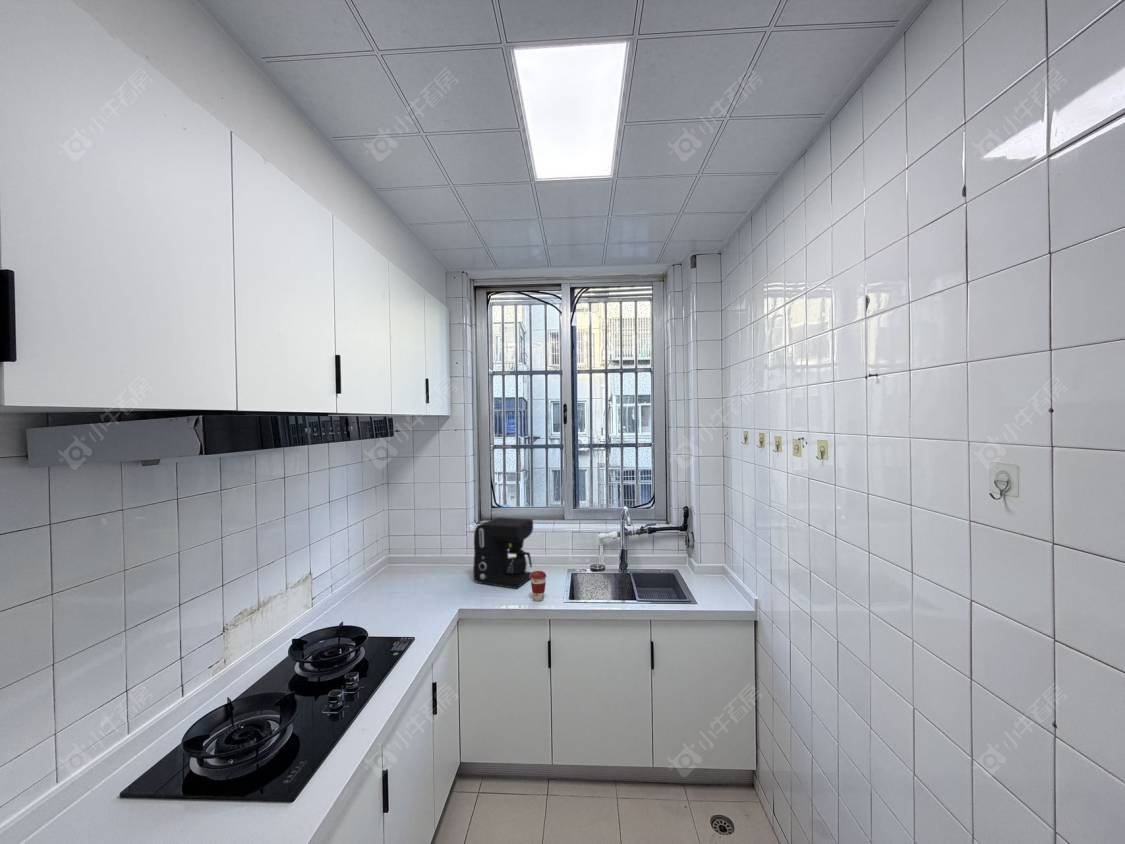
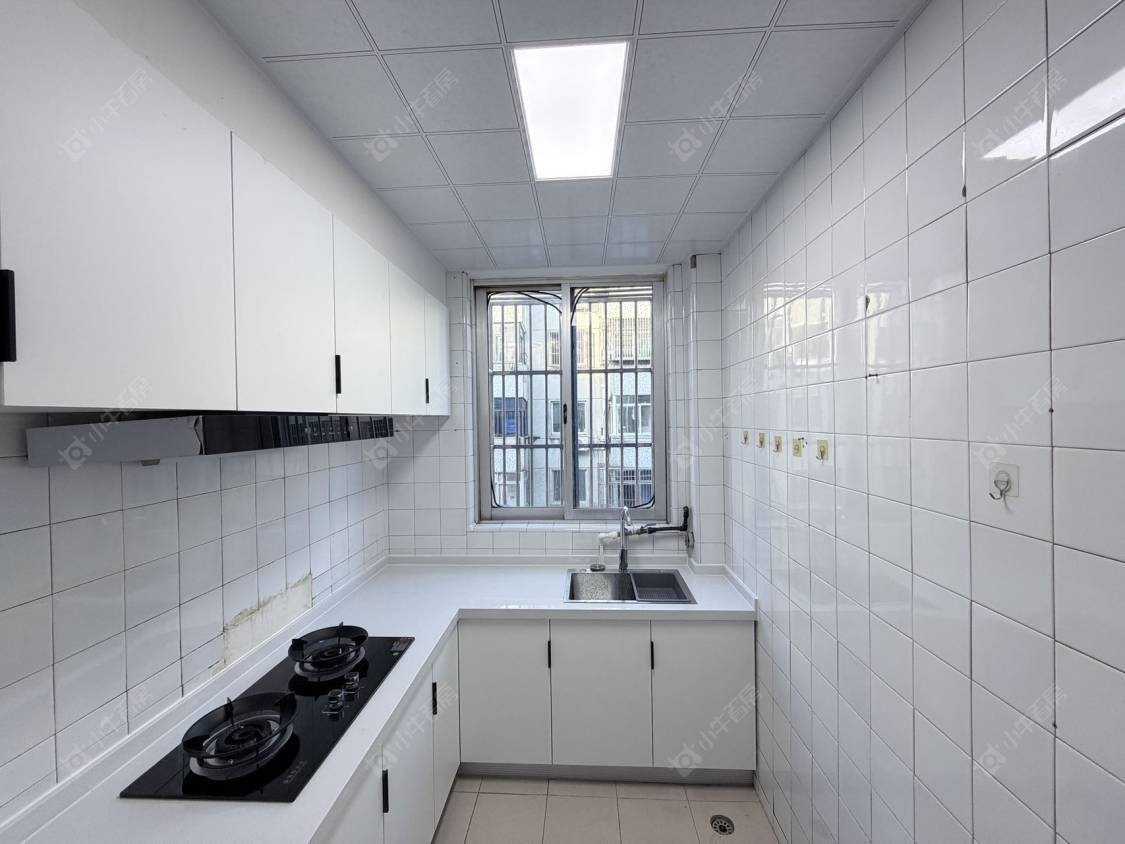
- coffee maker [472,517,534,589]
- coffee cup [530,570,547,602]
